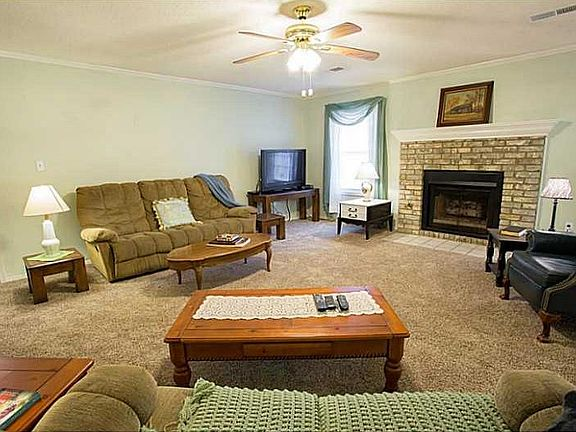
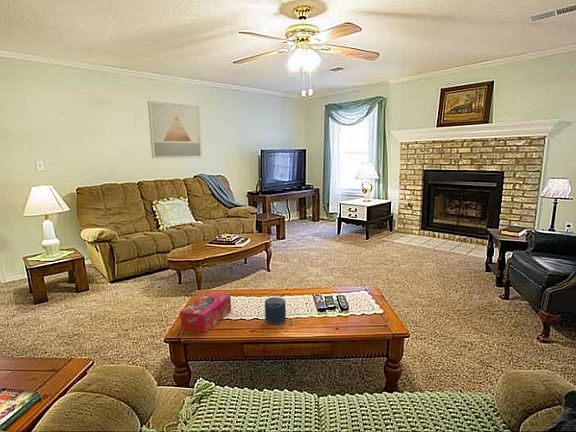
+ tissue box [179,292,232,334]
+ candle [264,296,287,325]
+ wall art [147,100,203,159]
